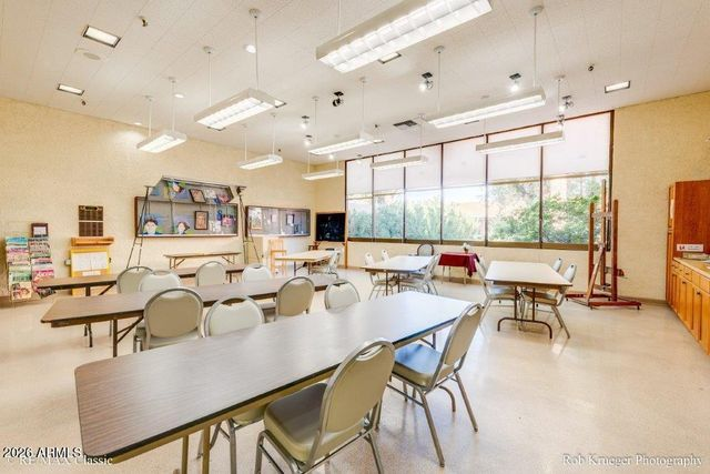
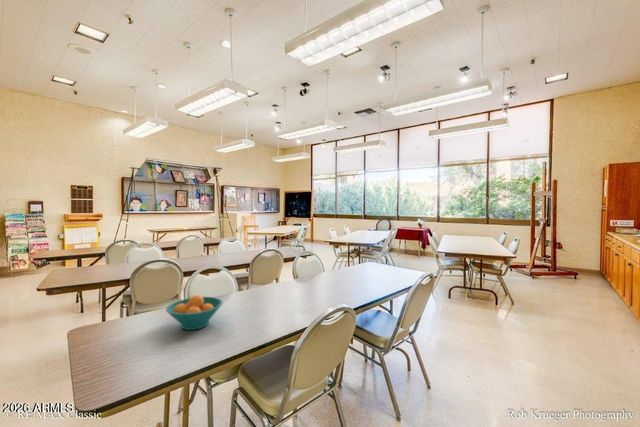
+ fruit bowl [165,294,224,331]
